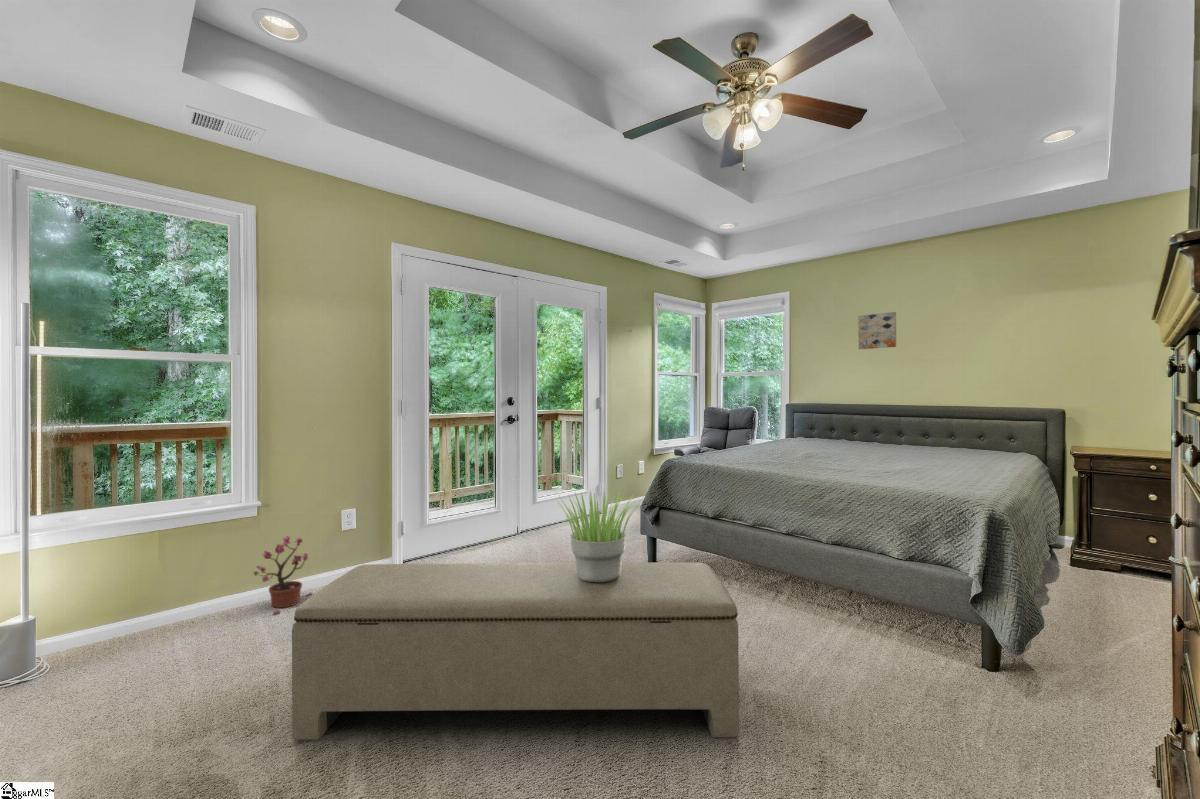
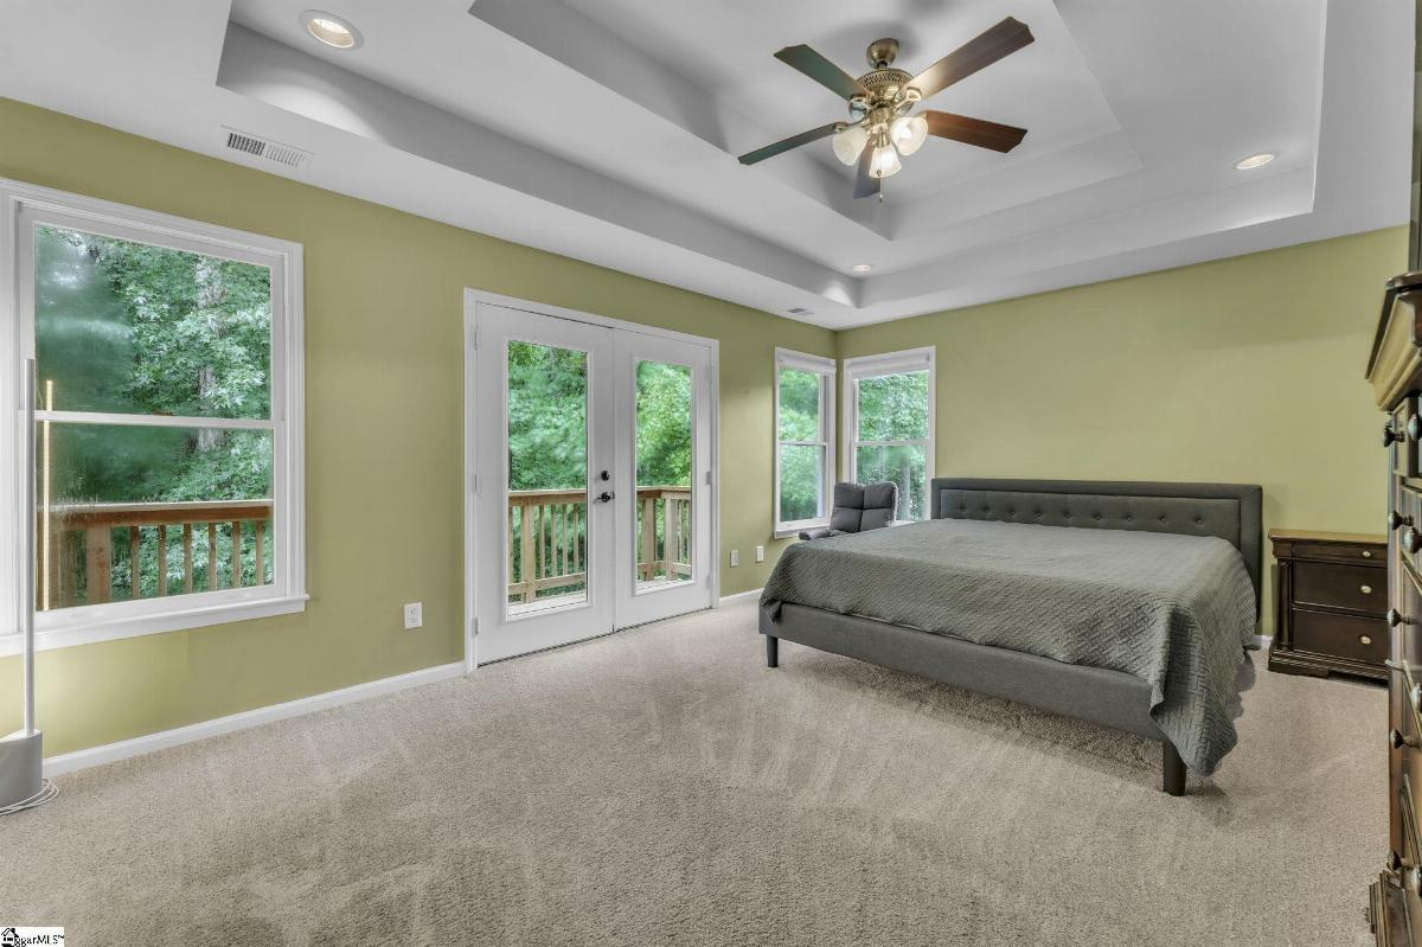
- wall art [857,311,897,350]
- potted plant [252,535,313,615]
- bench [291,561,740,741]
- potted plant [556,488,644,582]
